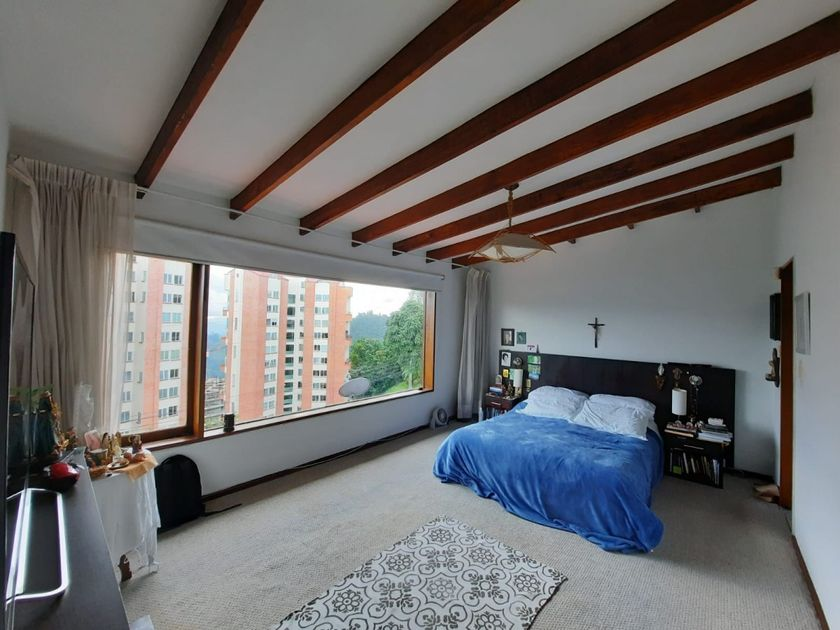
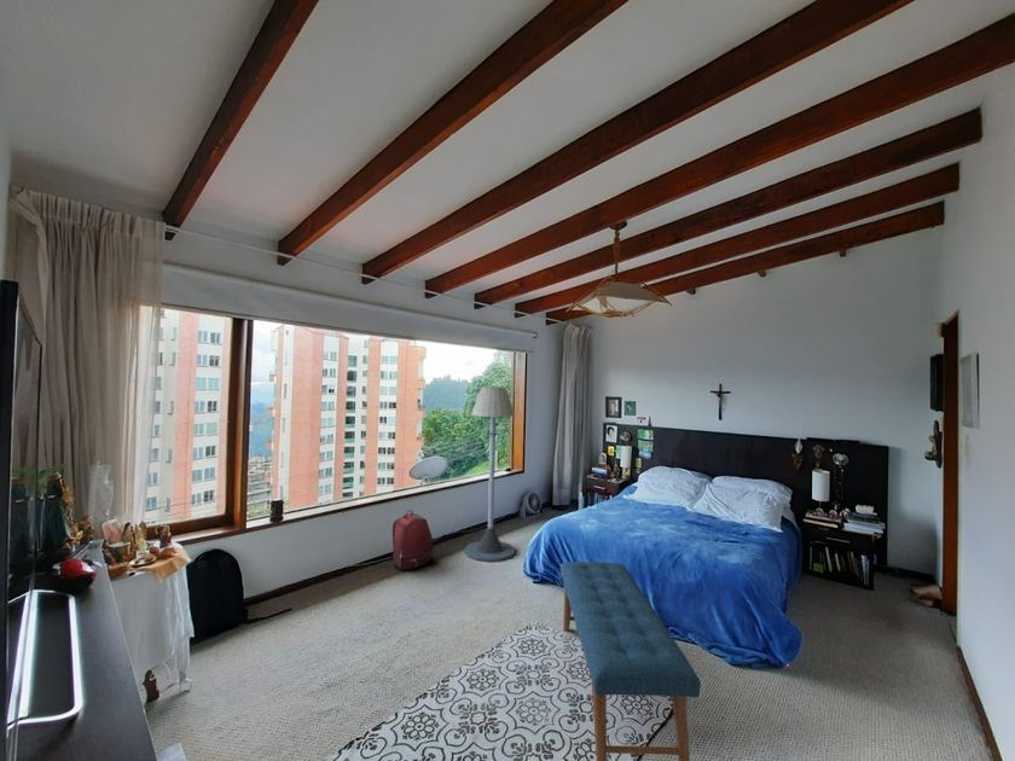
+ bench [559,560,702,761]
+ backpack [392,509,435,570]
+ floor lamp [464,385,516,563]
